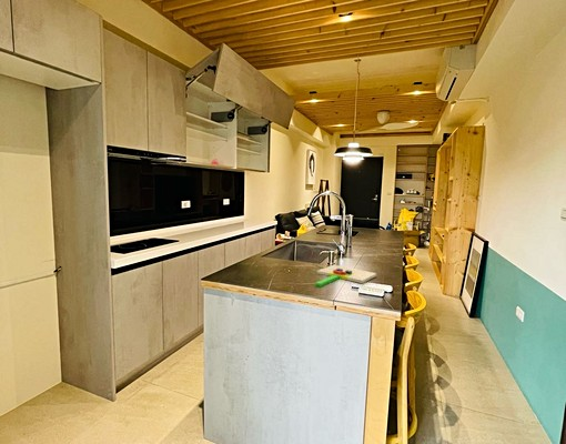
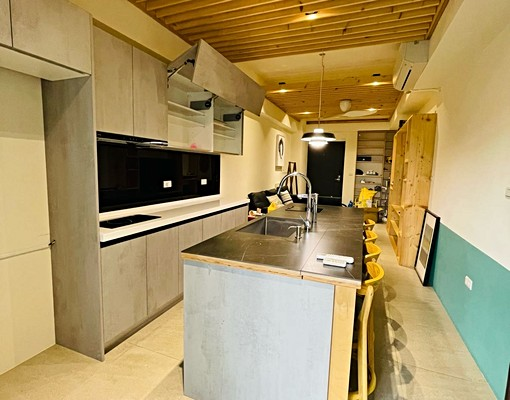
- chopping board [314,264,377,287]
